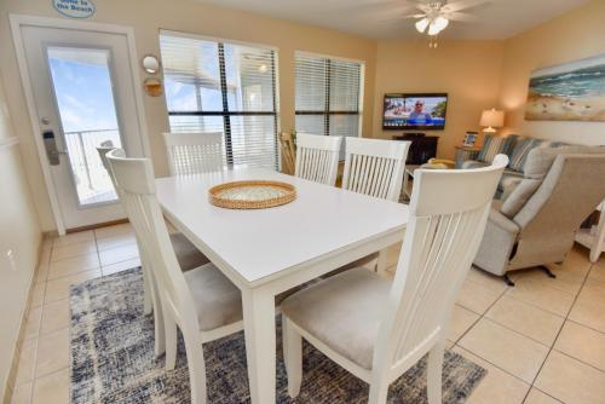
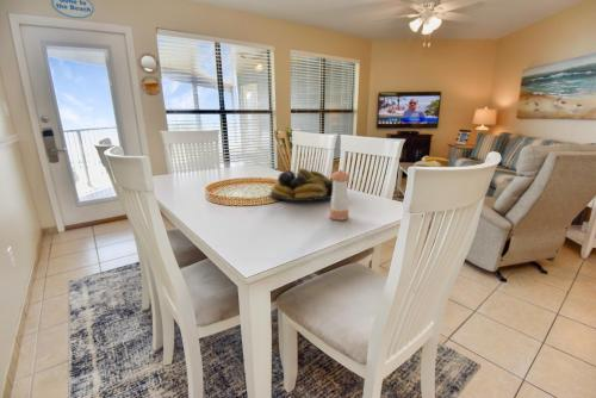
+ fruit bowl [269,167,334,203]
+ pepper shaker [329,169,350,222]
